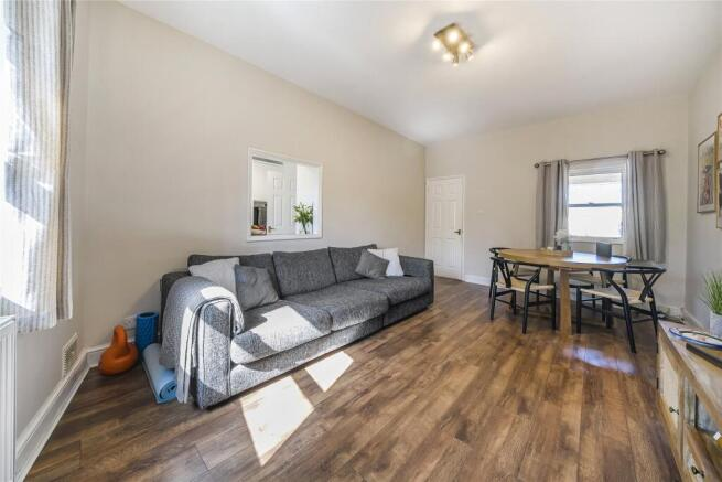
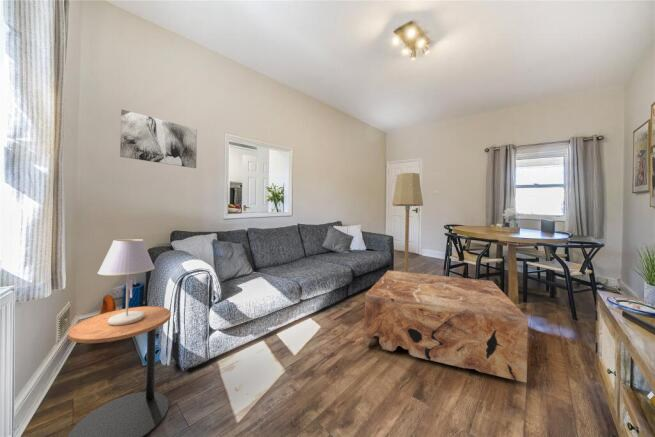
+ coffee table [363,269,529,384]
+ floor lamp [391,172,424,272]
+ side table [67,305,172,437]
+ wall art [119,109,198,169]
+ table lamp [97,238,156,326]
